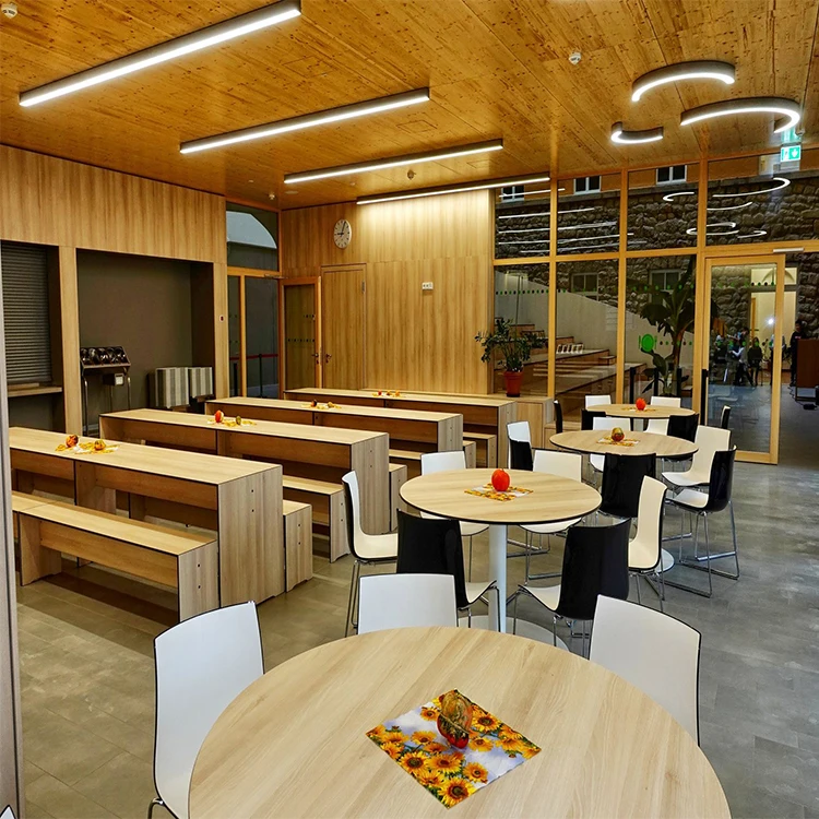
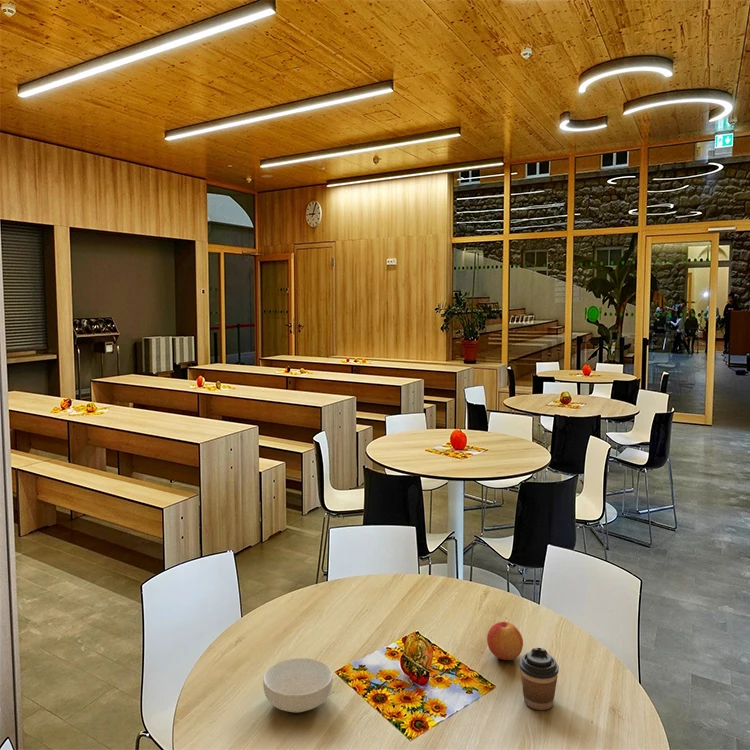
+ apple [486,620,524,661]
+ cereal bowl [262,657,334,713]
+ coffee cup [519,647,560,711]
